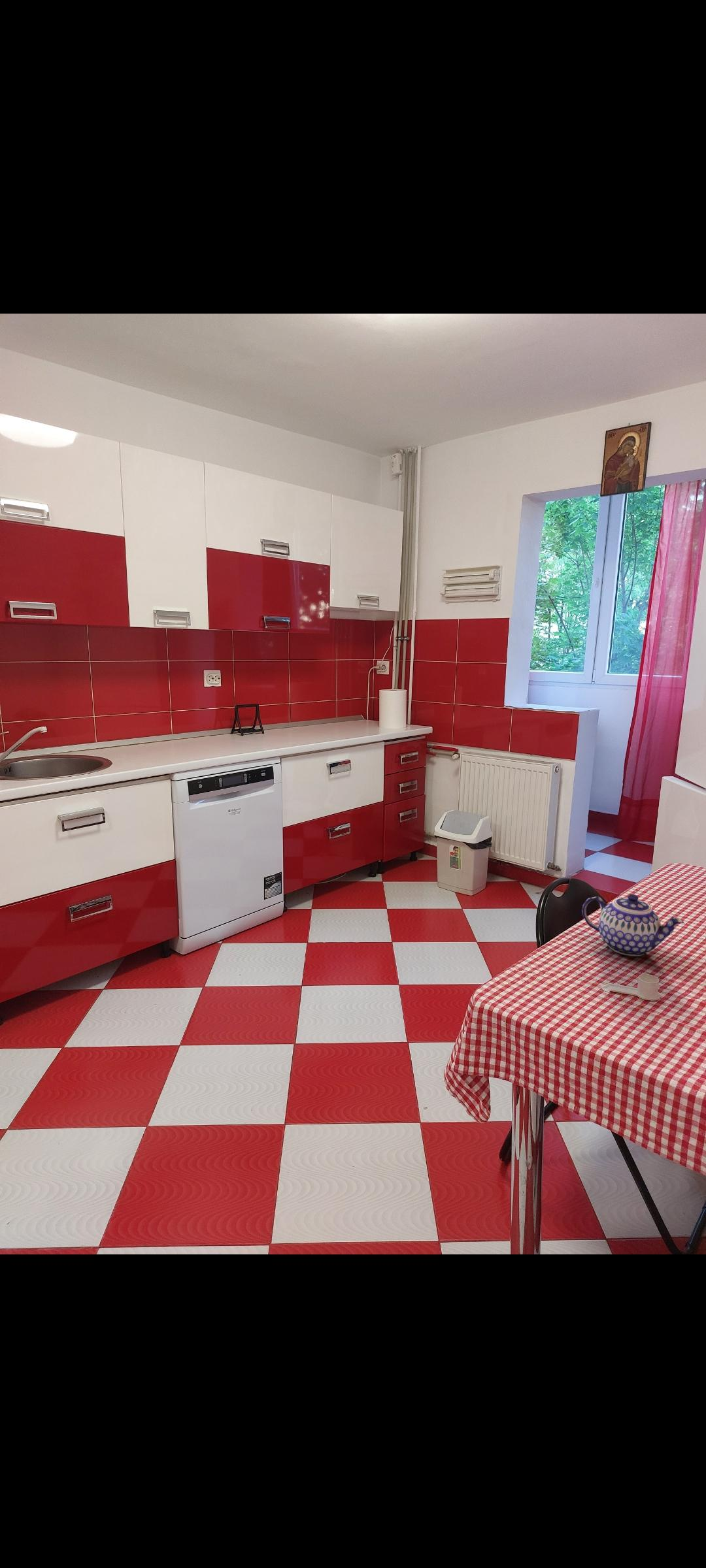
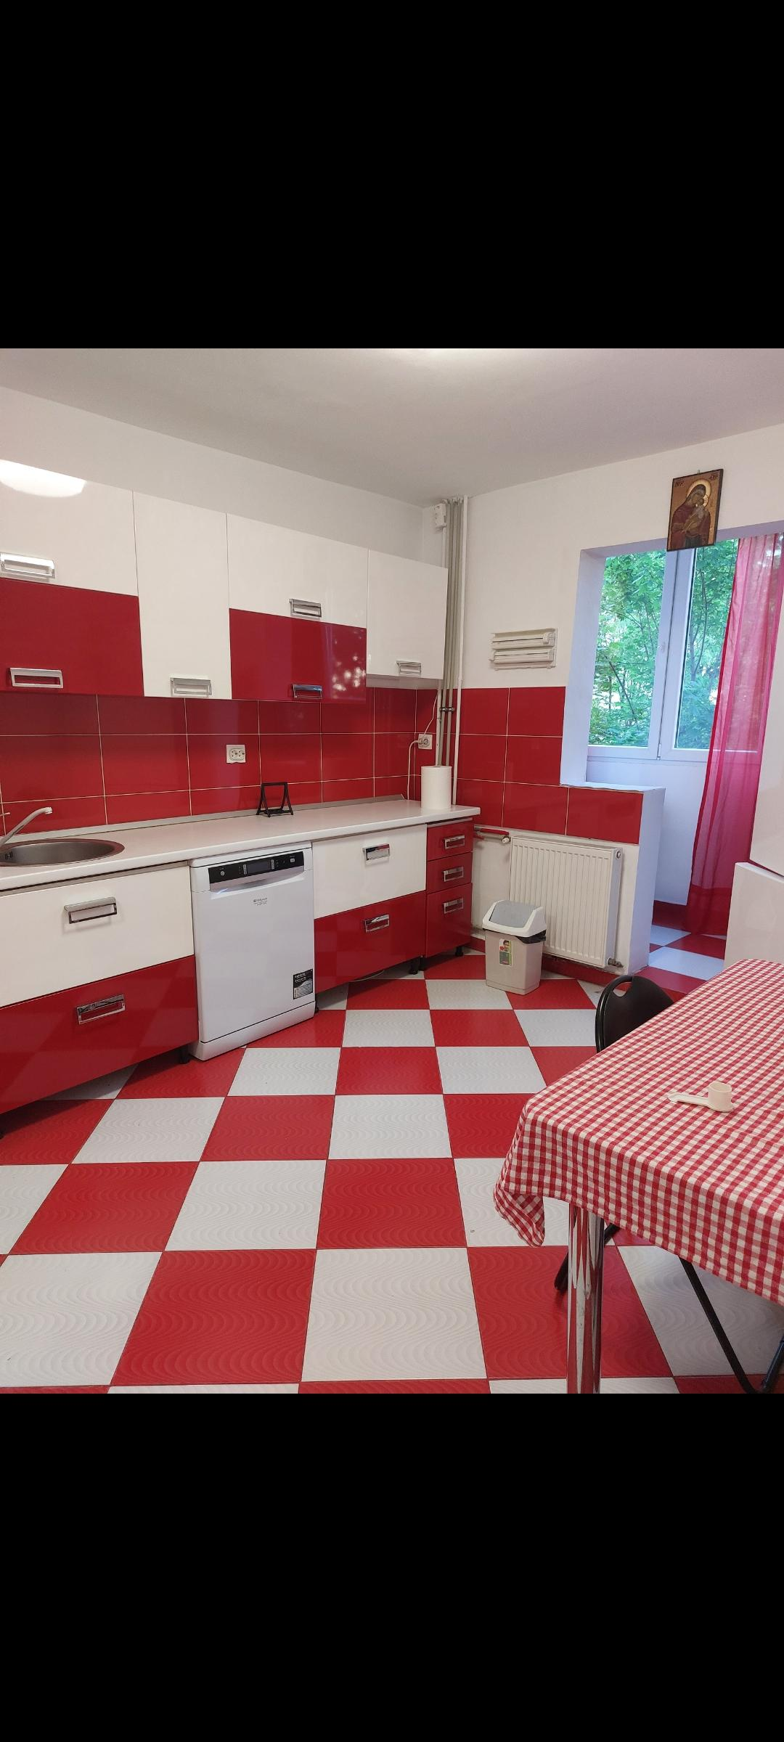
- teapot [581,894,684,957]
